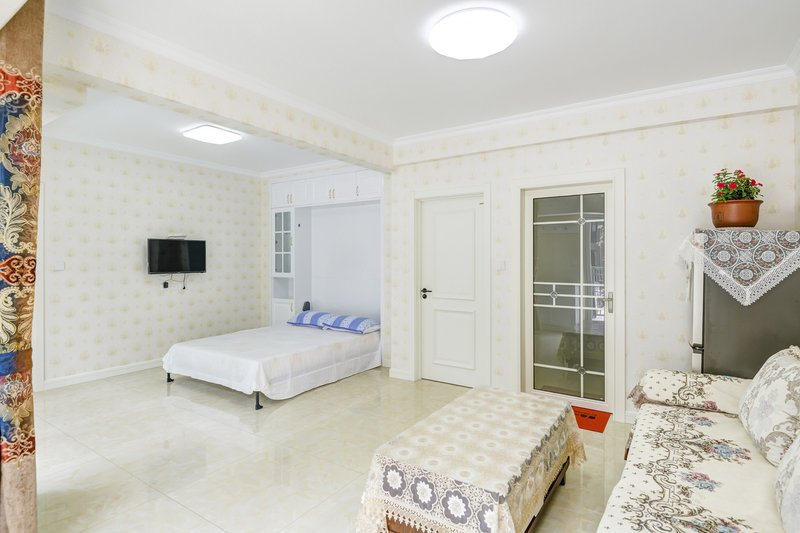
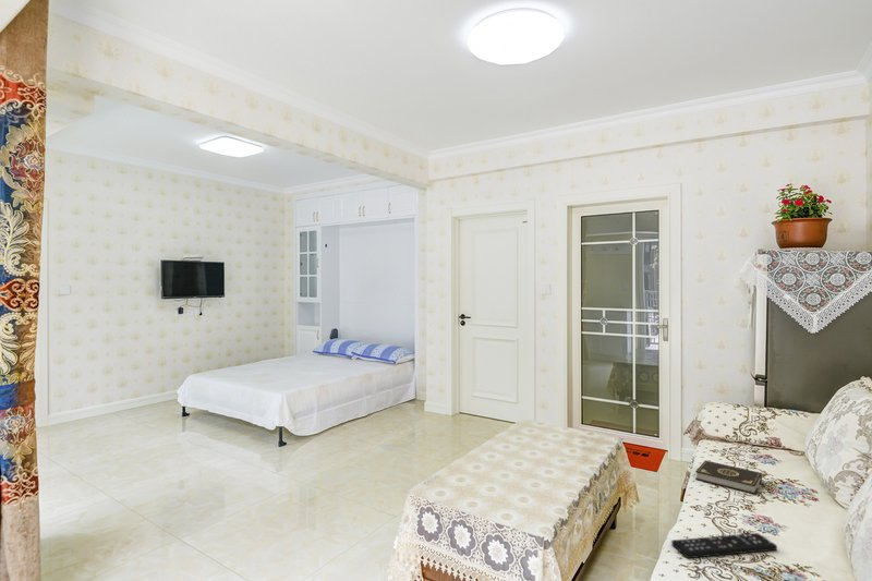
+ book [694,460,763,495]
+ remote control [670,532,778,559]
